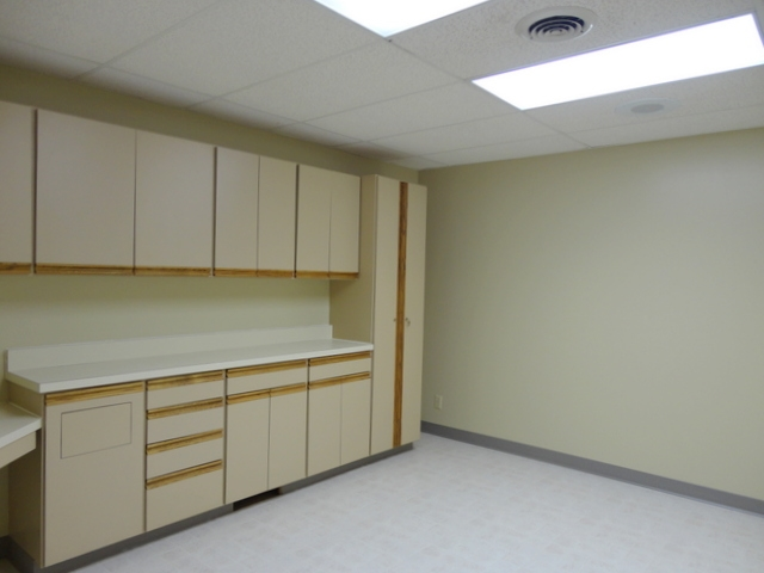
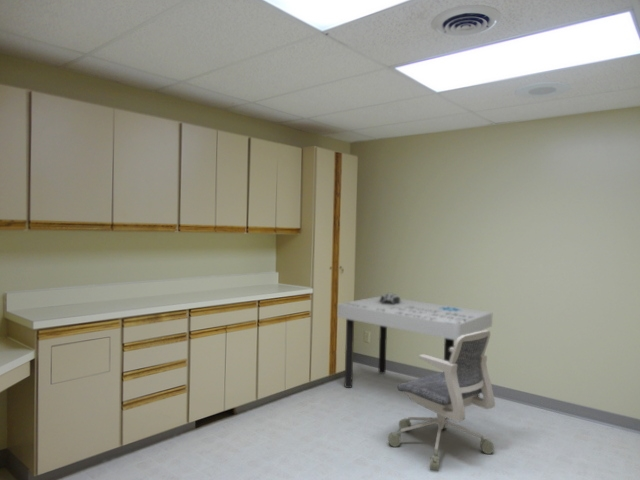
+ office chair [387,329,496,472]
+ desk [337,292,493,420]
